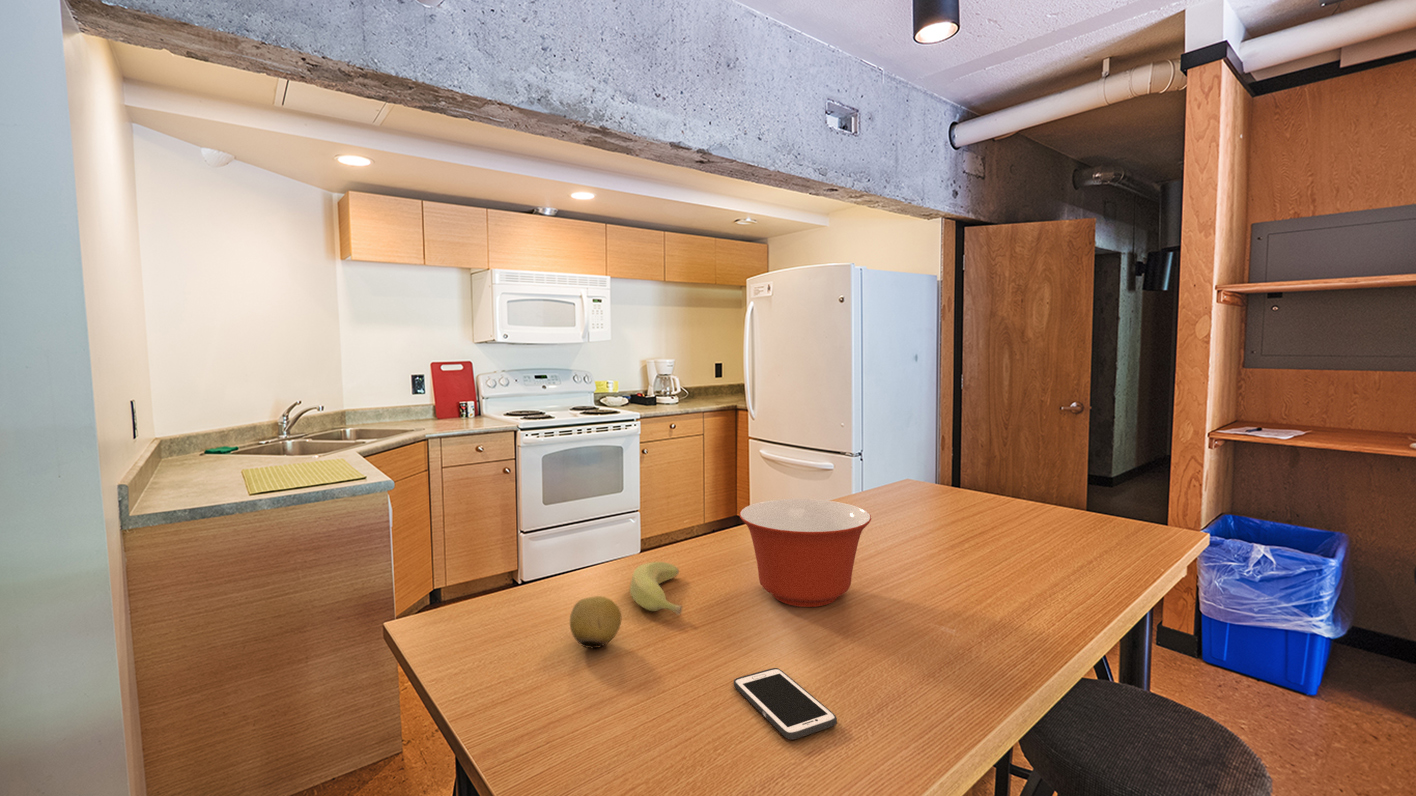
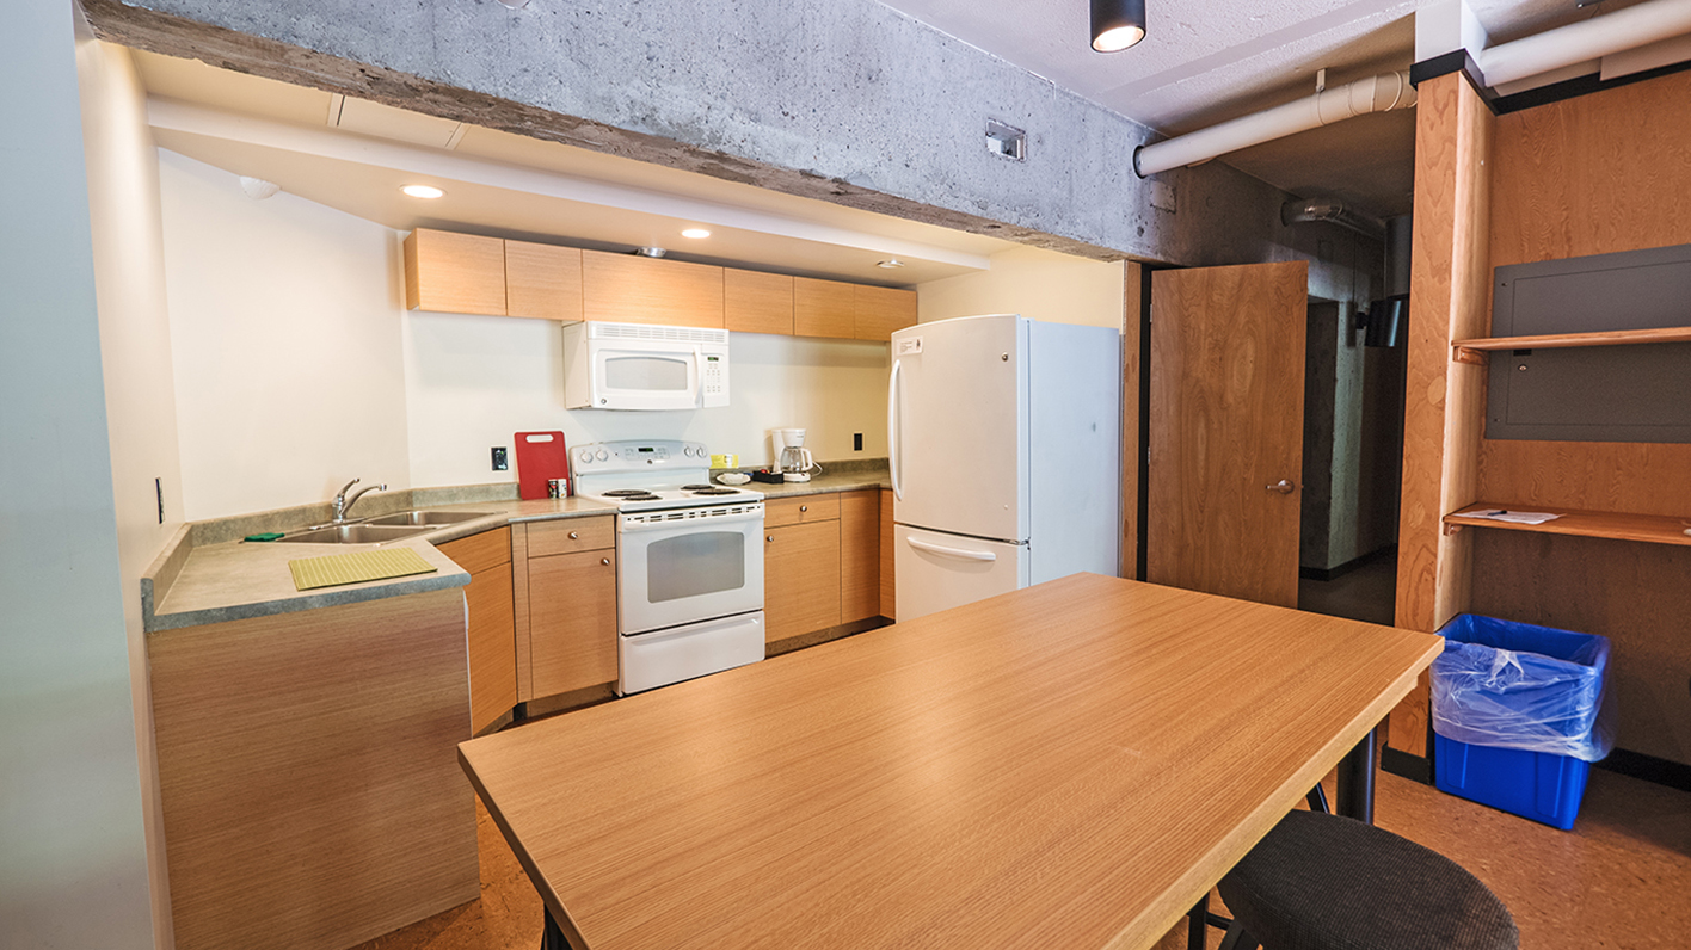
- cell phone [733,667,838,741]
- fruit [569,595,622,650]
- banana [629,561,683,616]
- mixing bowl [739,498,872,608]
